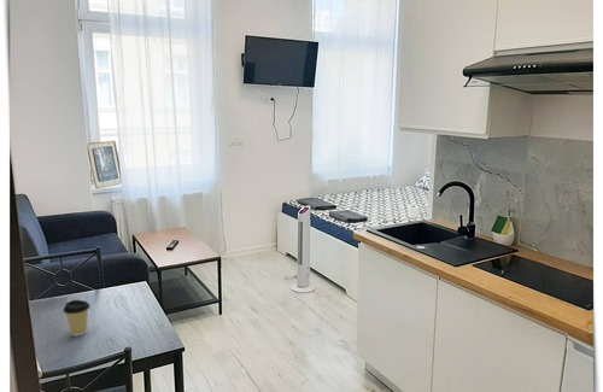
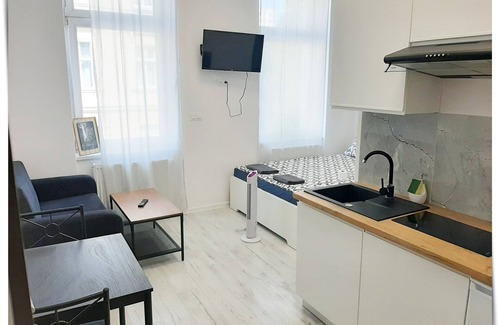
- coffee cup [62,299,92,338]
